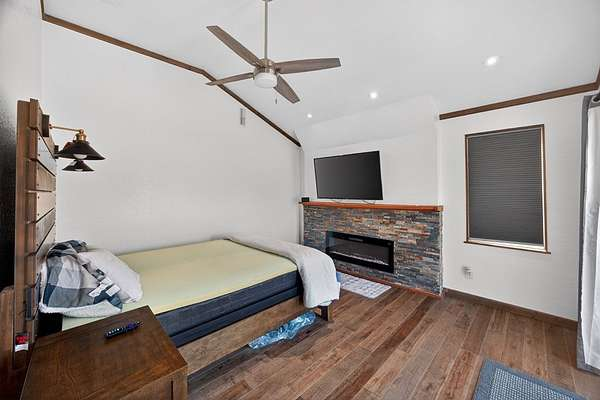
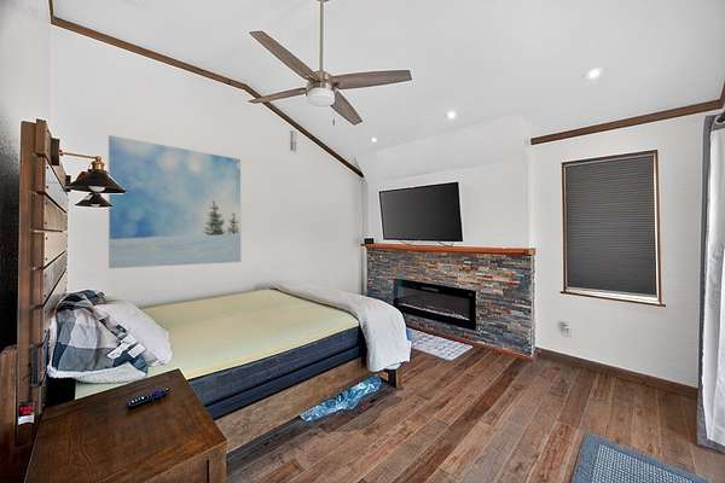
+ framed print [108,134,242,269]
